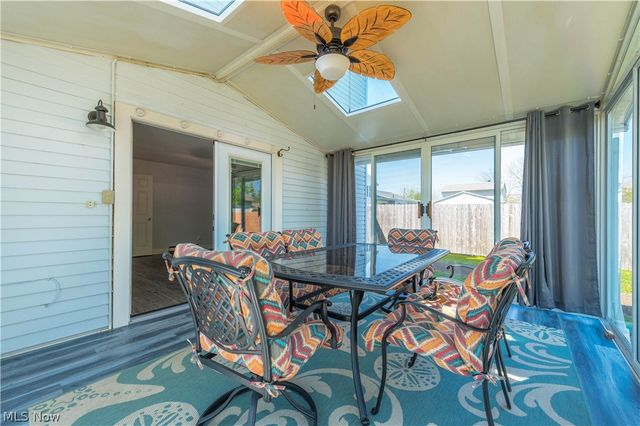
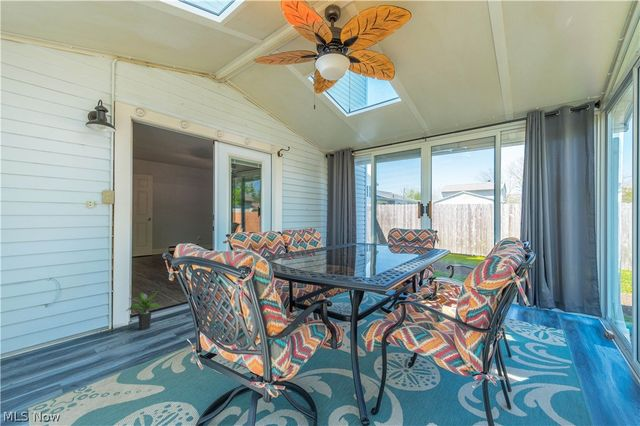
+ potted plant [126,290,161,331]
